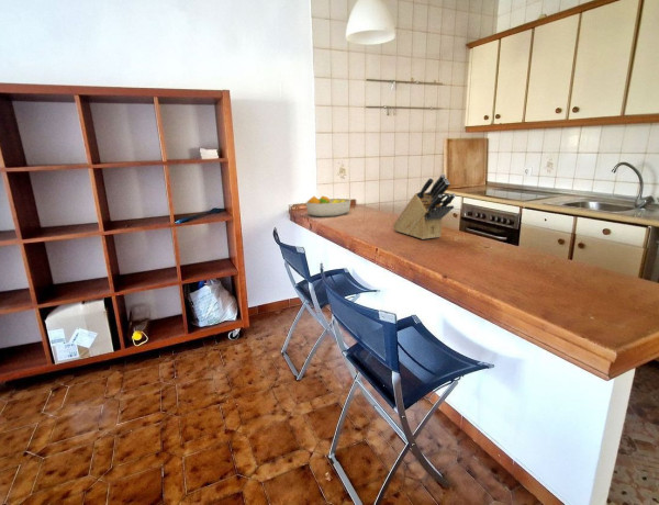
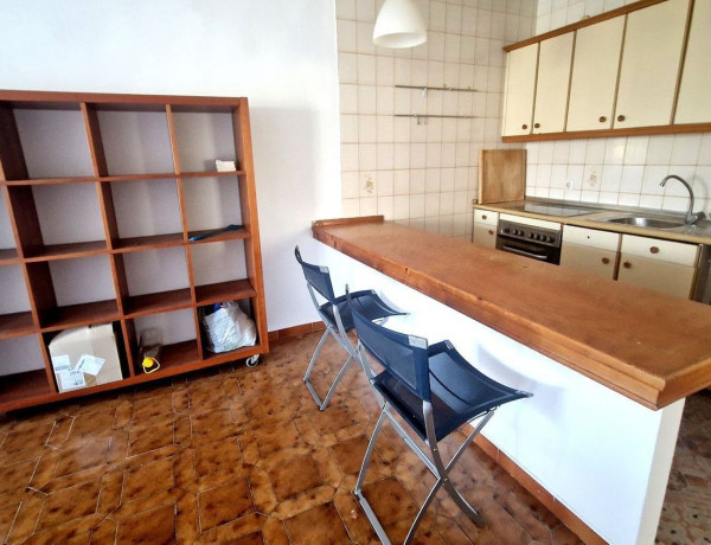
- fruit bowl [305,194,351,217]
- knife block [392,173,456,240]
